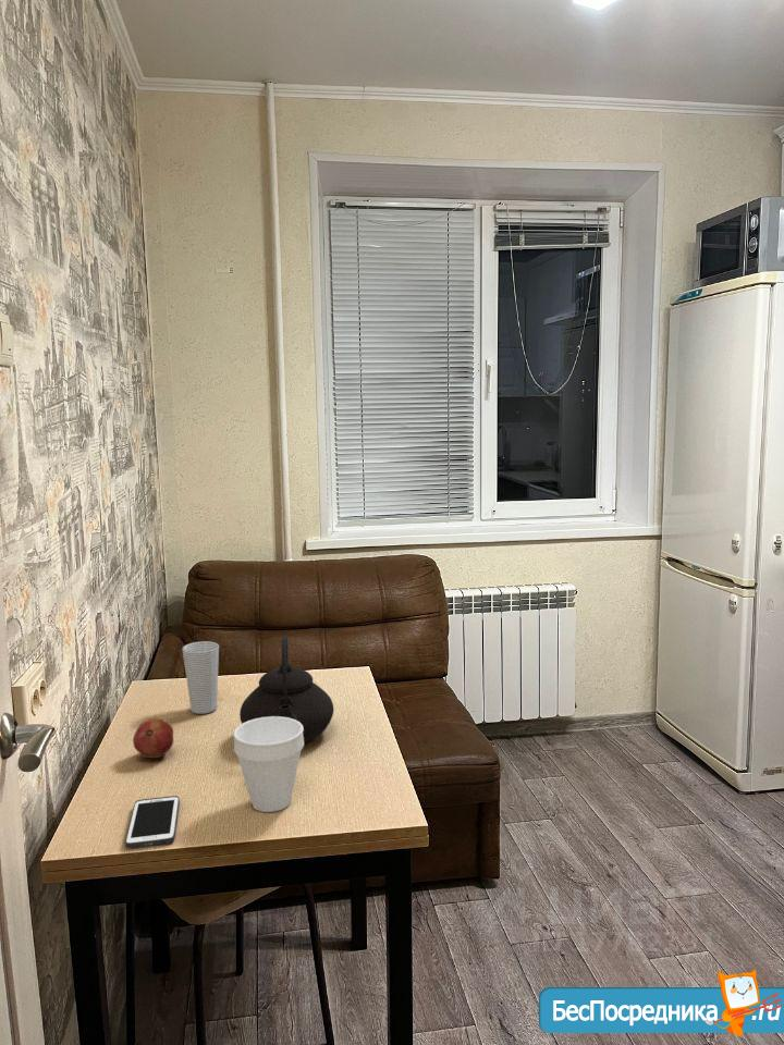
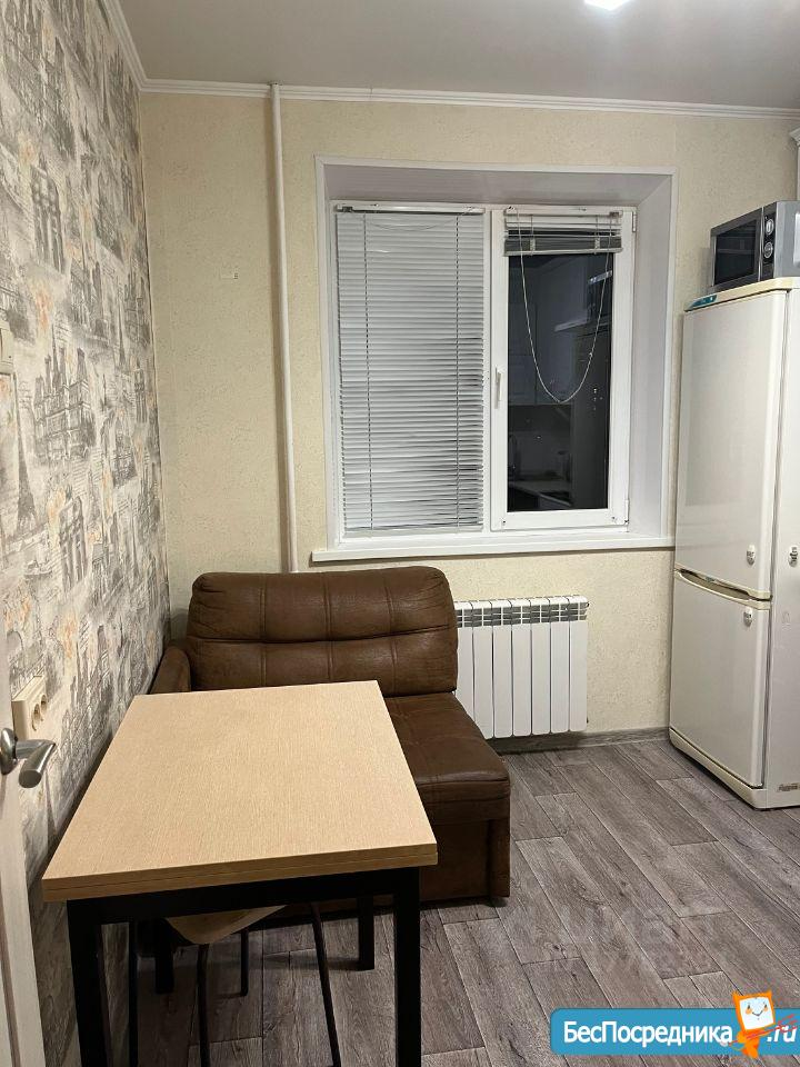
- cell phone [124,795,181,849]
- cup [181,640,220,715]
- fruit [132,717,174,759]
- cup [232,716,305,813]
- teapot [238,635,334,746]
